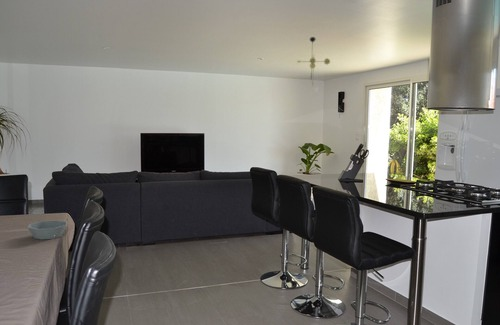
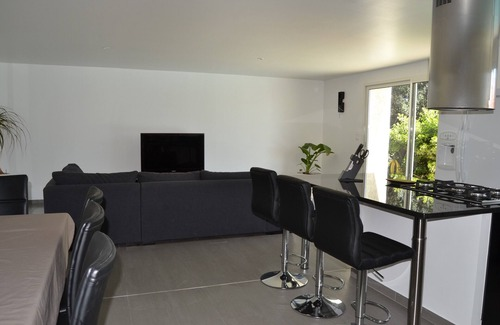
- ceiling light fixture [296,36,331,89]
- bowl [27,219,68,241]
